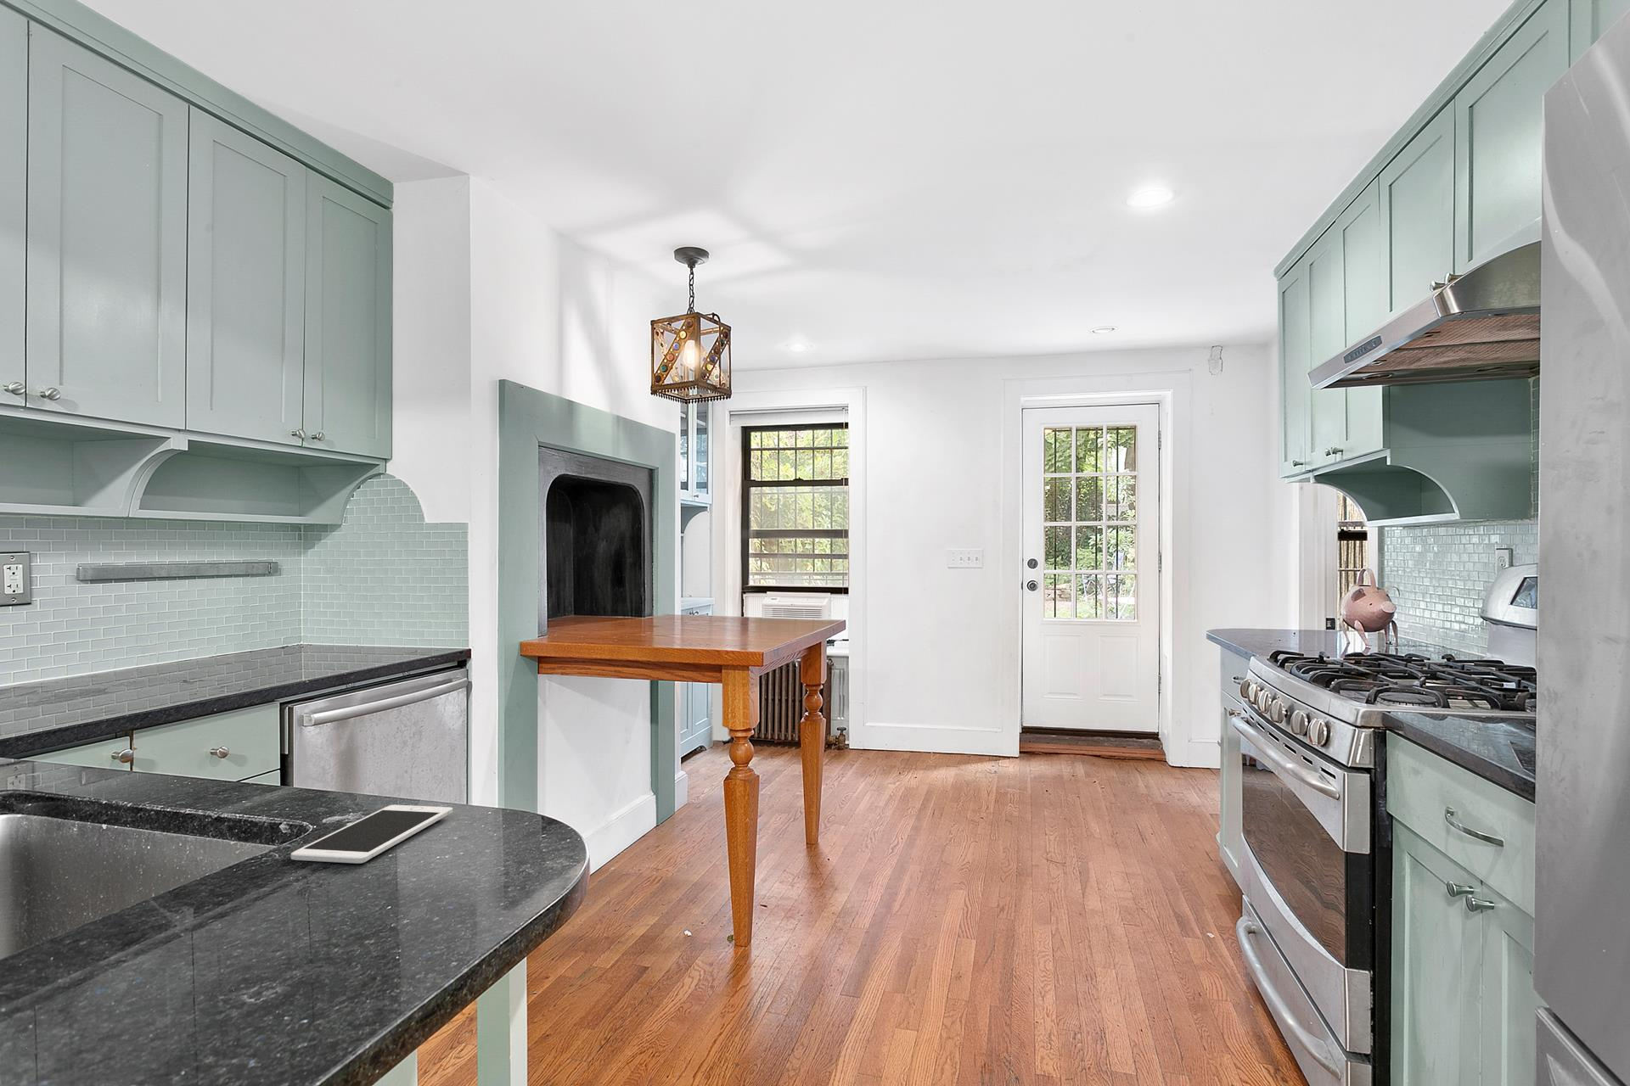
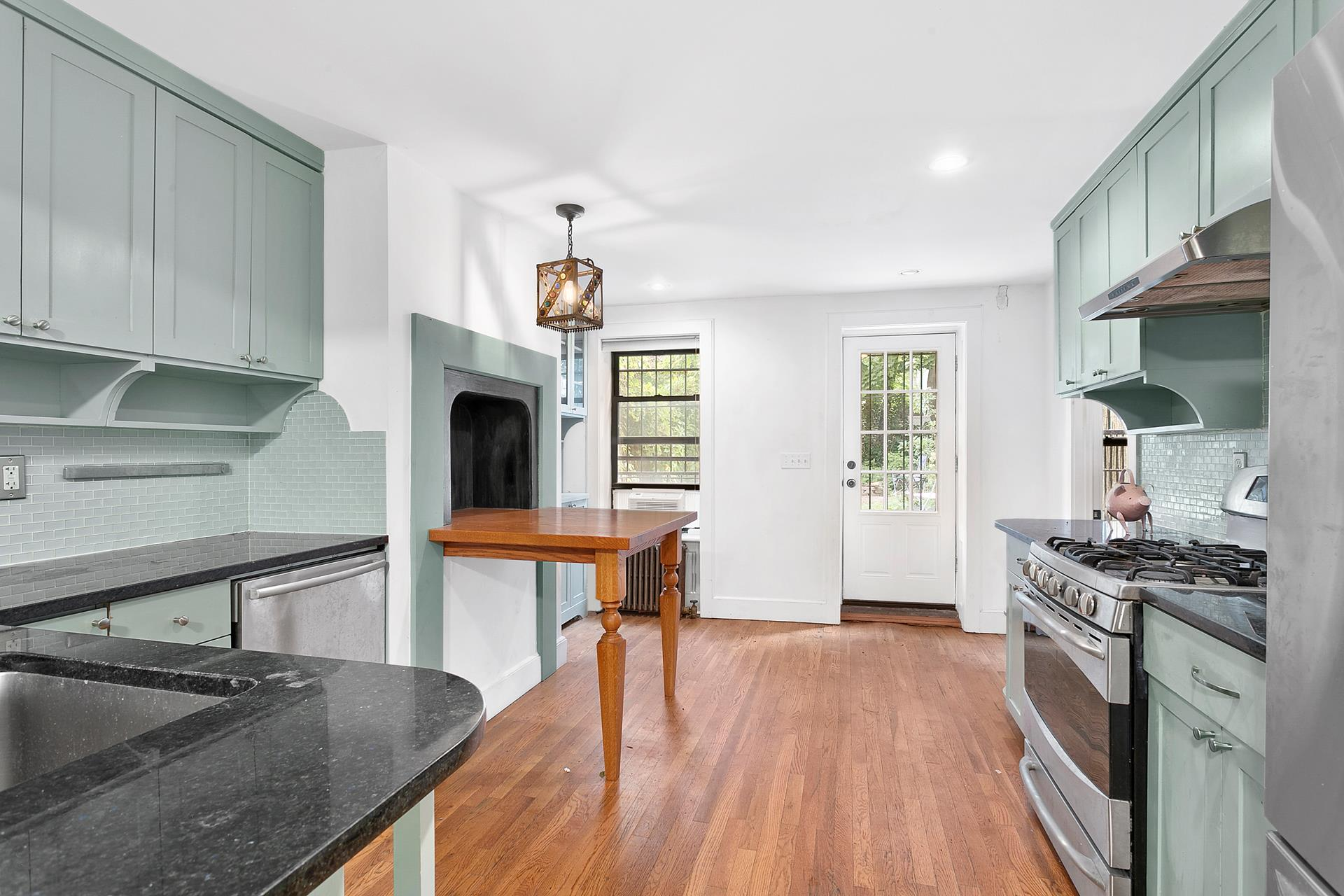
- cell phone [290,805,454,864]
